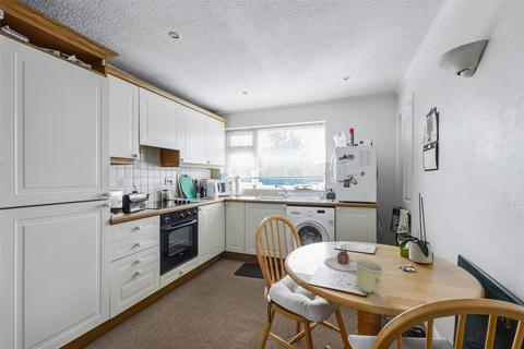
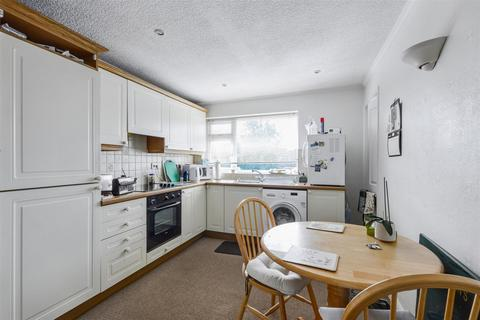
- teapot [324,245,357,273]
- cup [354,257,386,293]
